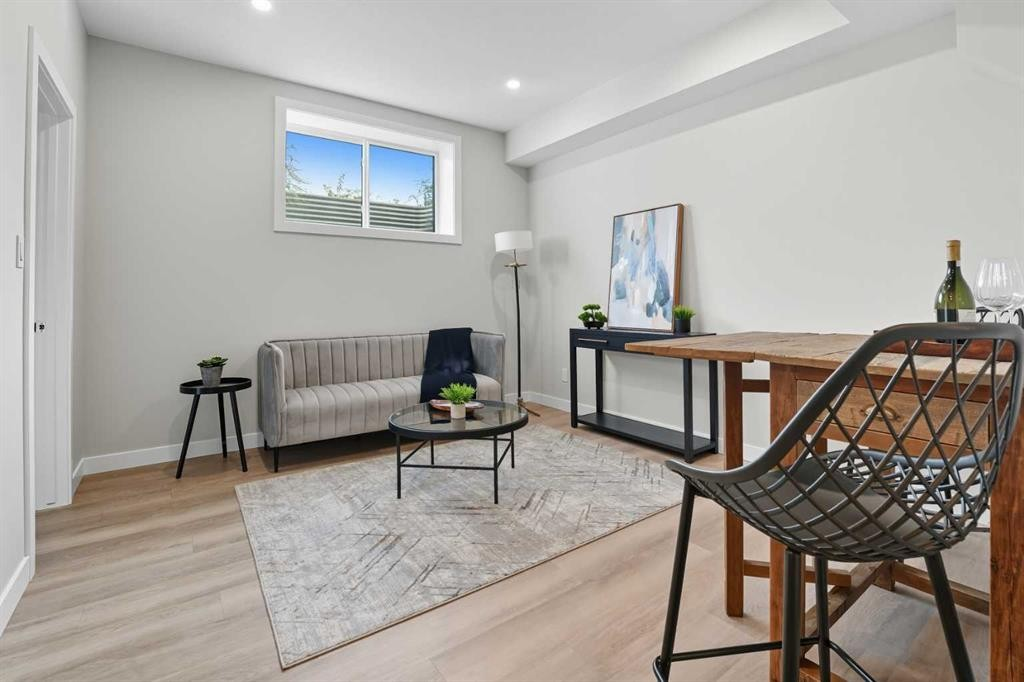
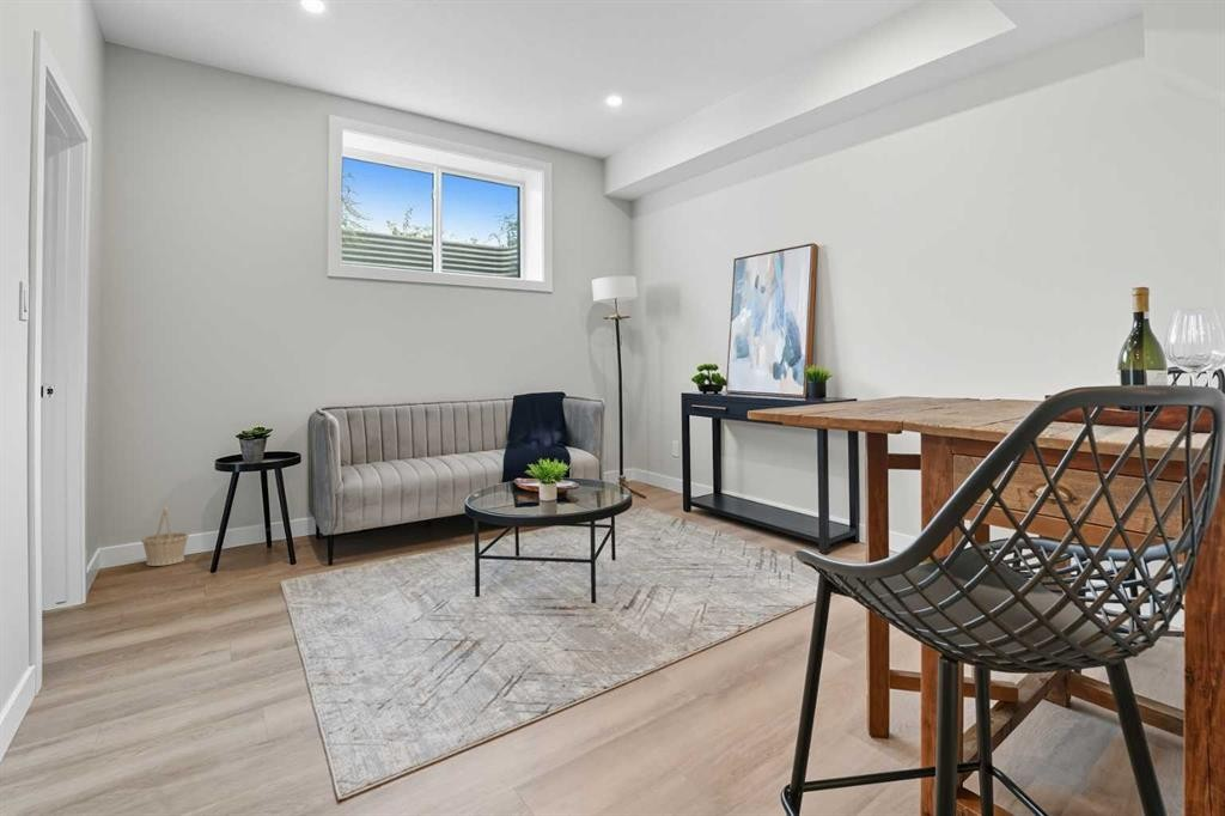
+ basket [140,505,190,567]
